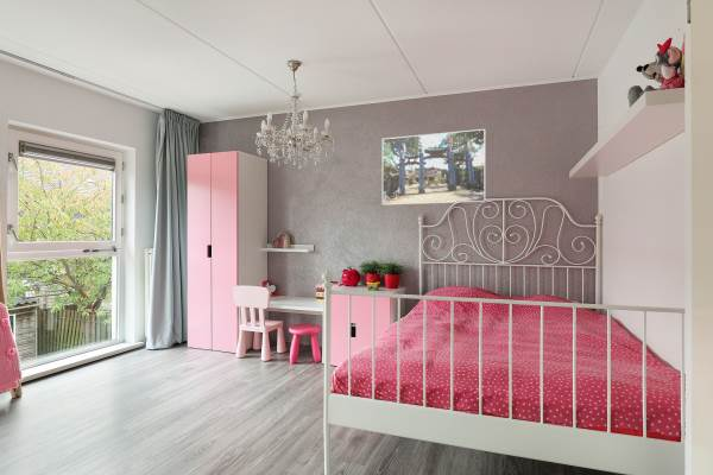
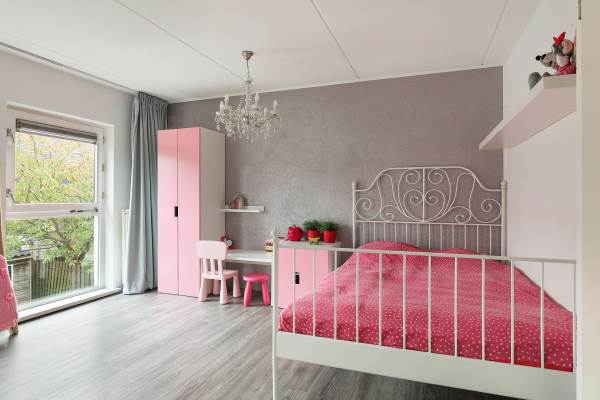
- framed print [381,128,486,205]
